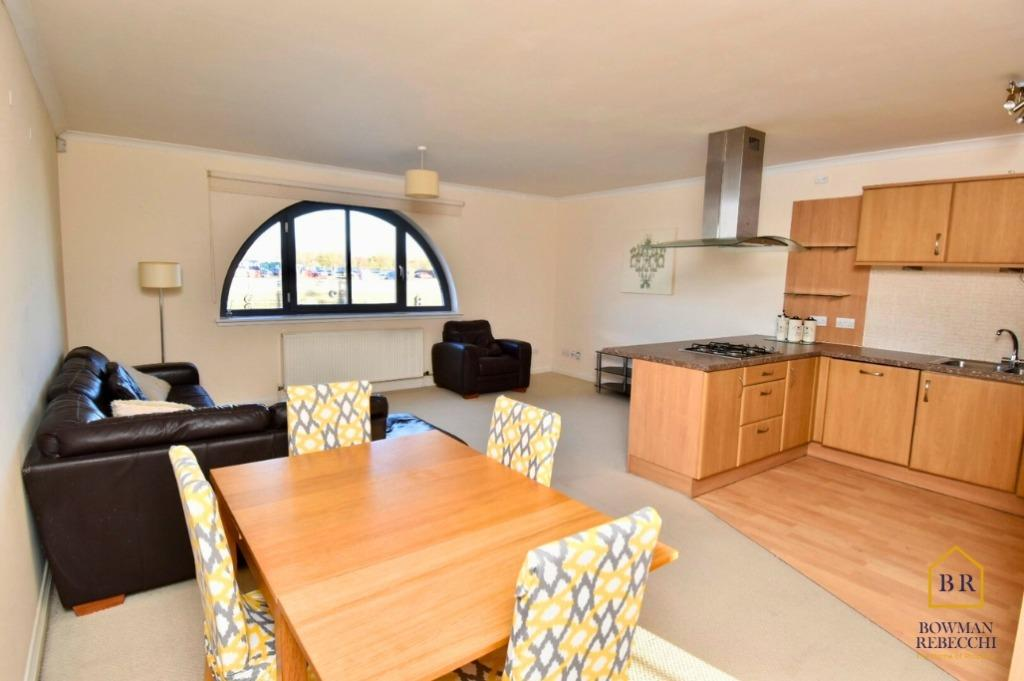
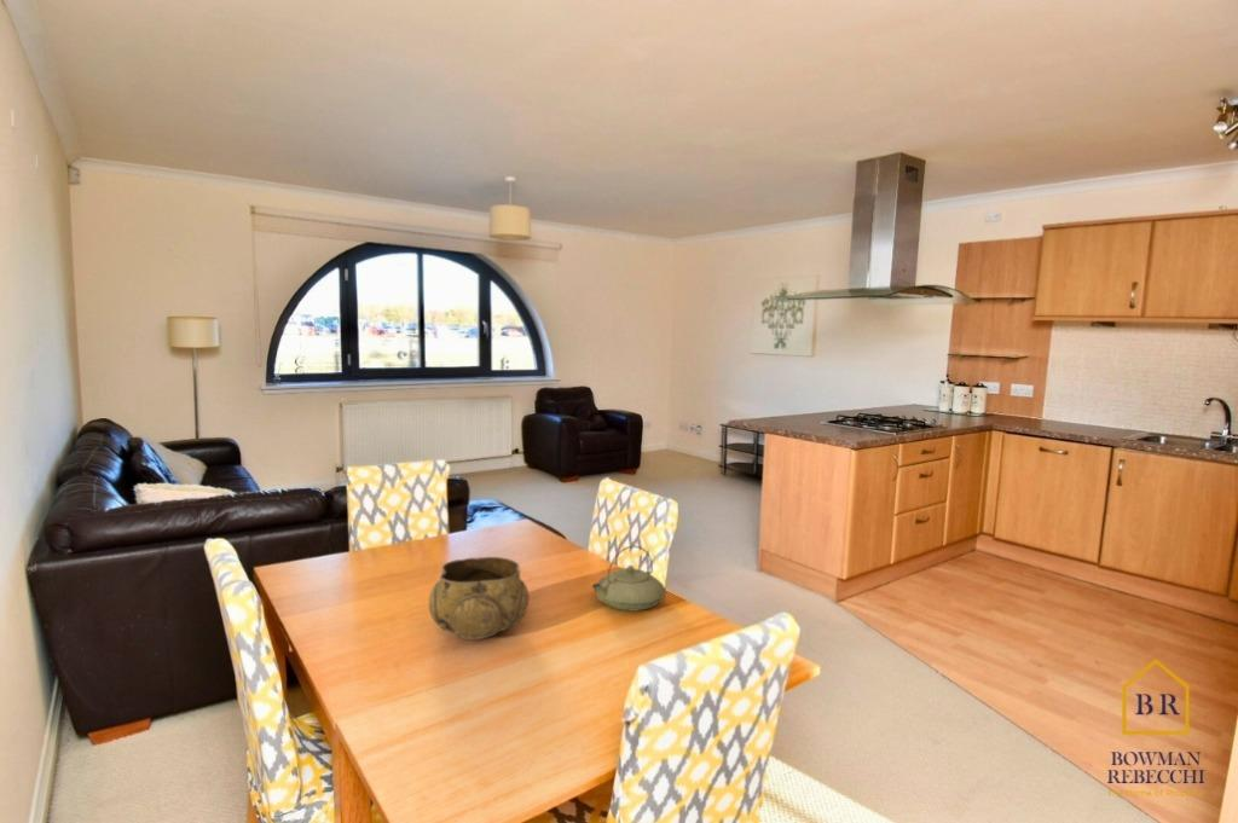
+ decorative bowl [428,556,531,641]
+ teapot [591,545,667,613]
